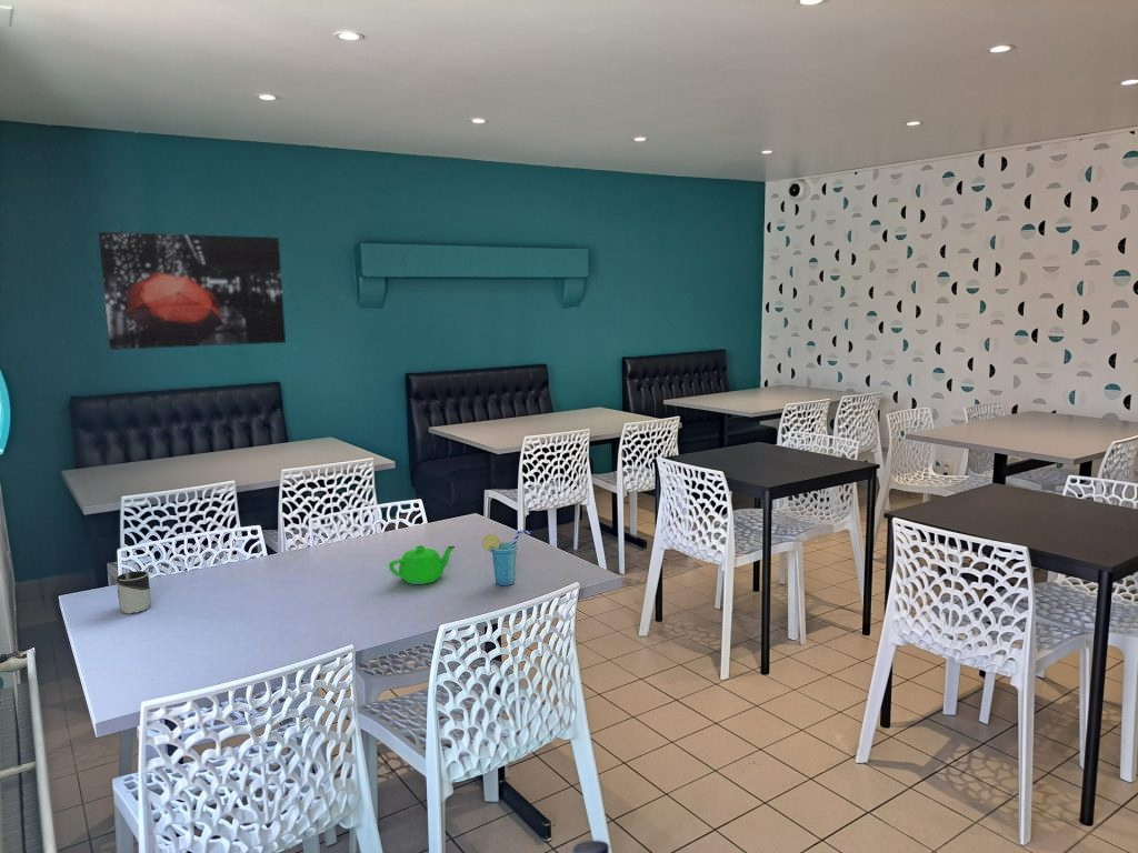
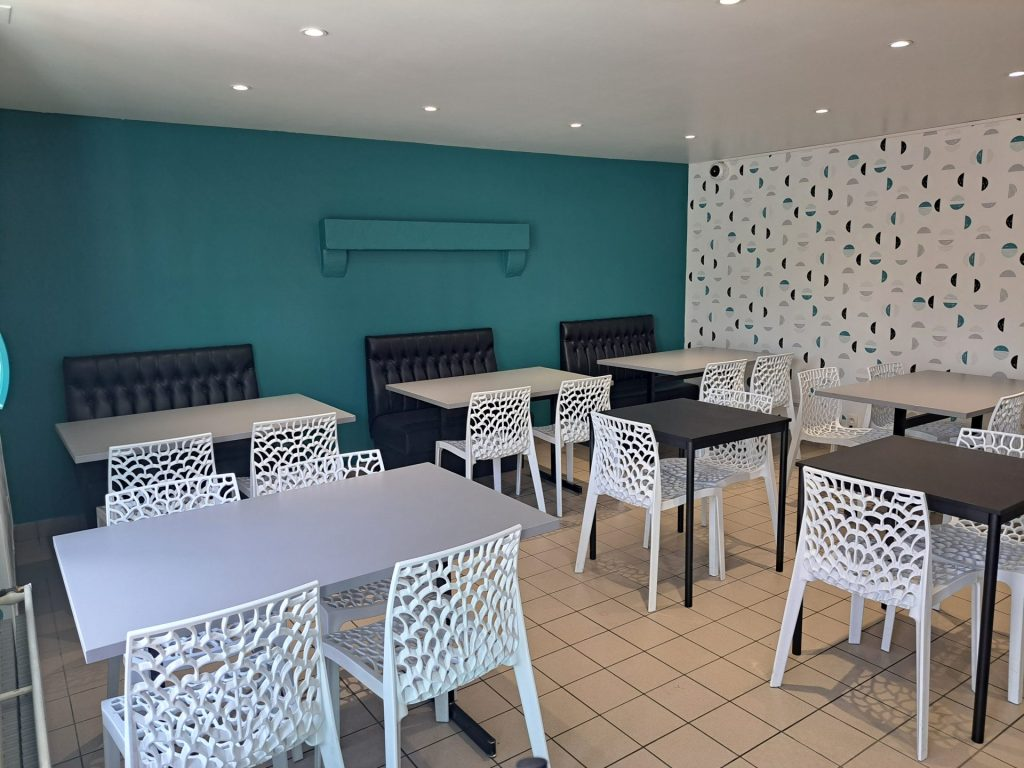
- teapot [388,544,456,585]
- wall art [97,231,287,351]
- cup [481,529,532,586]
- cup [116,570,152,614]
